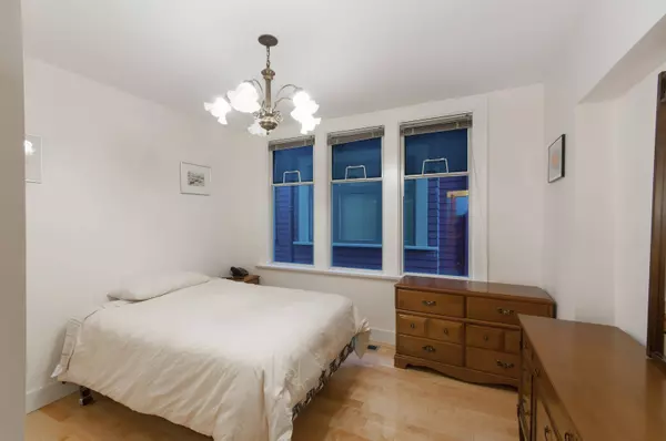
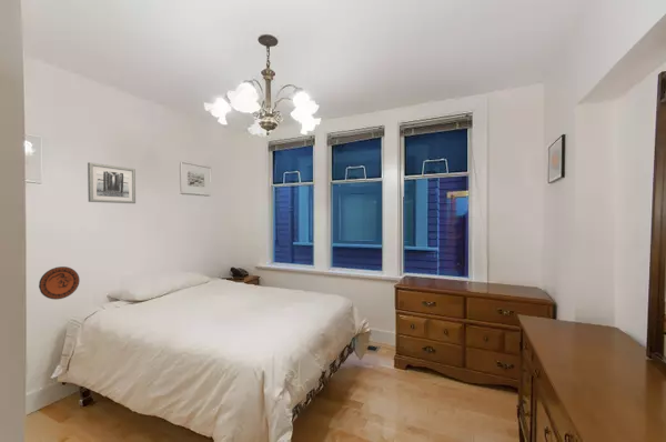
+ decorative plate [38,265,81,301]
+ wall art [87,161,137,204]
